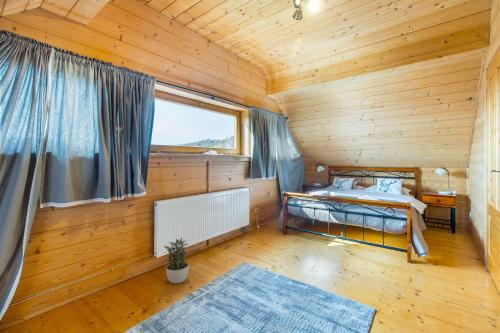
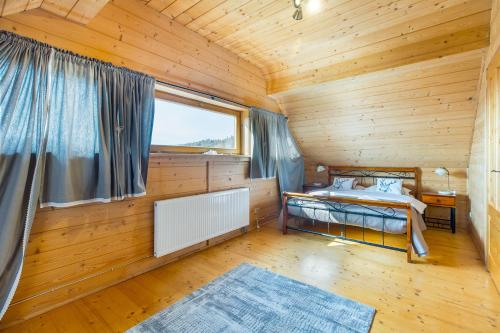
- potted plant [163,237,190,284]
